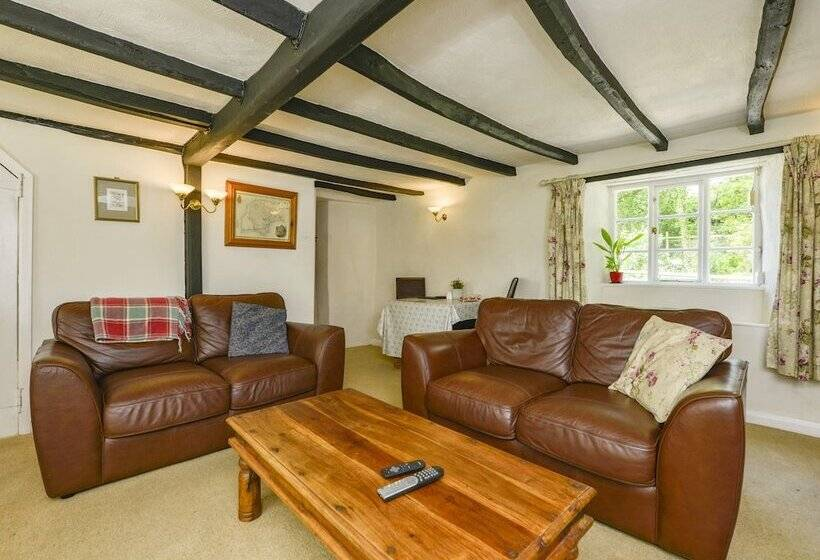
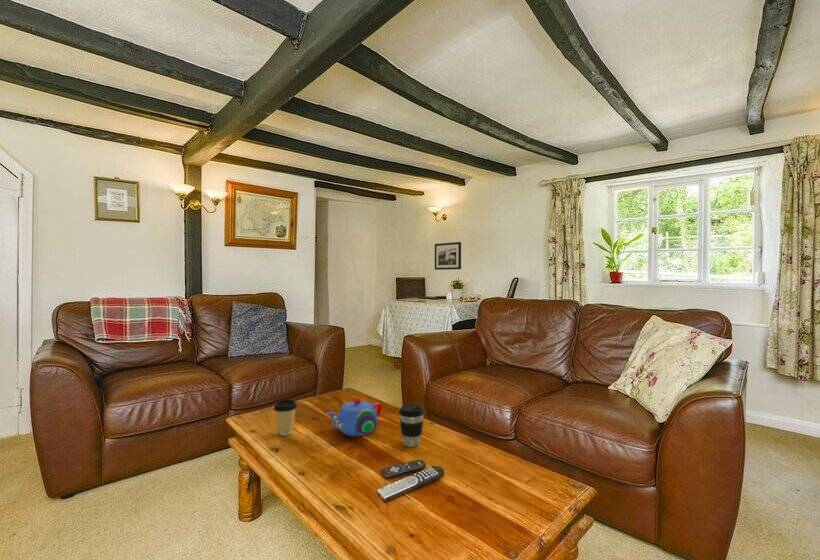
+ coffee cup [272,398,298,436]
+ coffee cup [398,403,425,448]
+ teapot [325,398,384,437]
+ picture frame [434,241,462,271]
